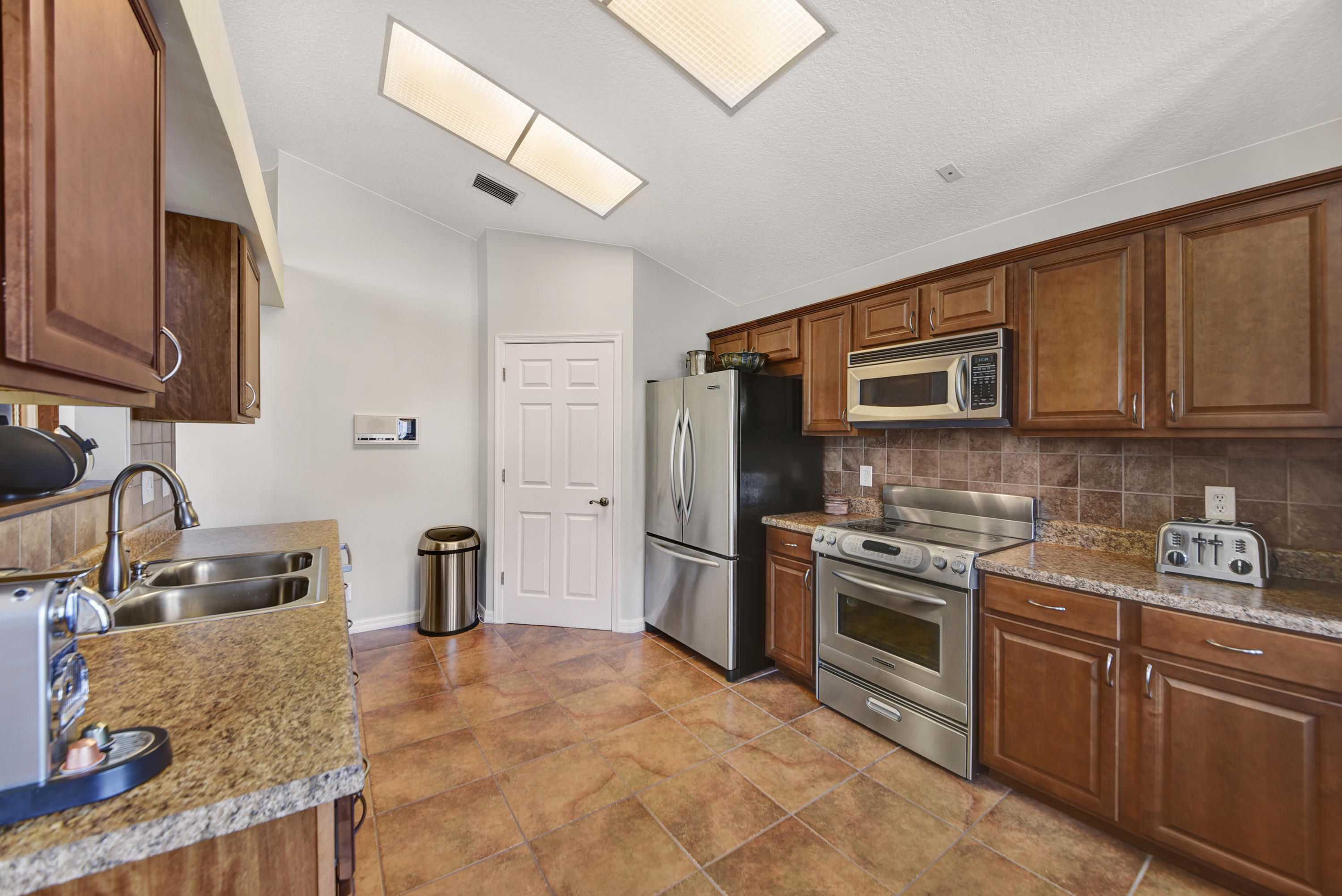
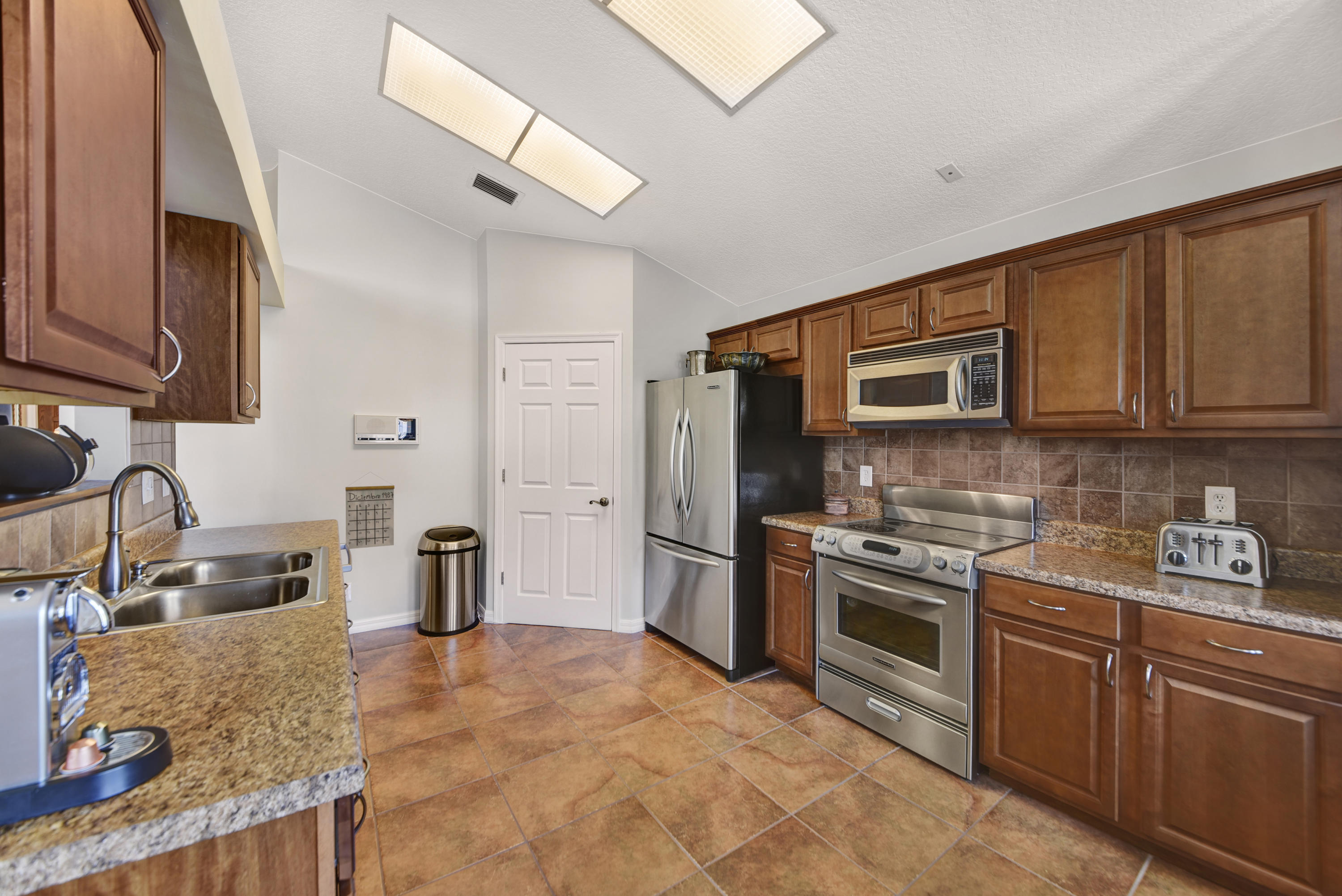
+ calendar [345,471,395,549]
